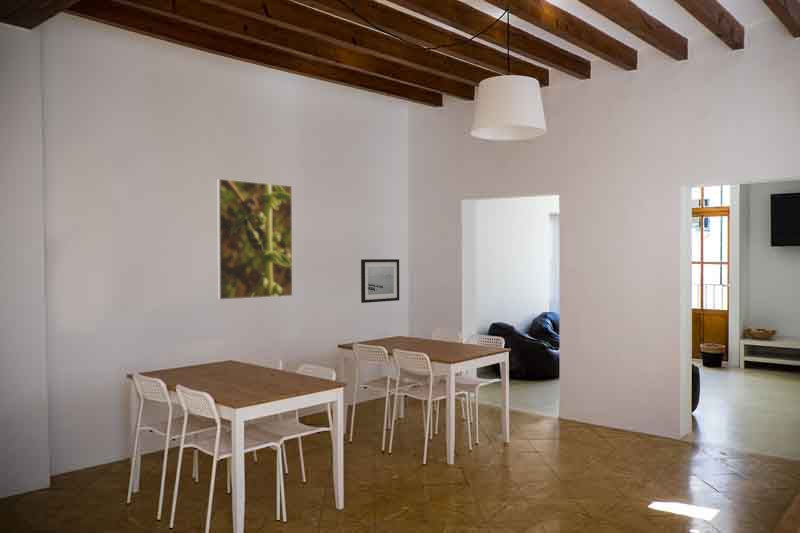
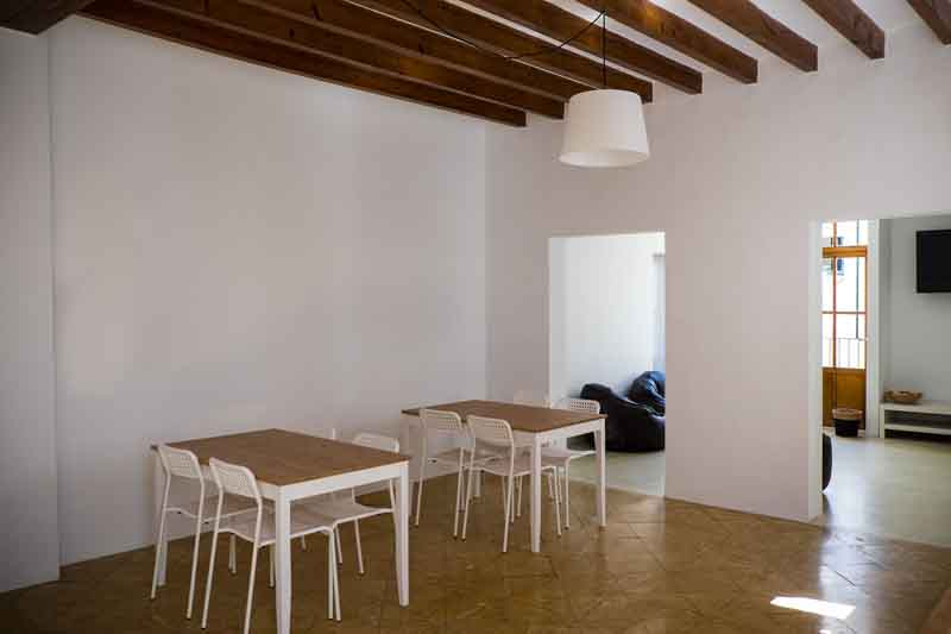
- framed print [216,178,293,301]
- wall art [360,258,400,304]
